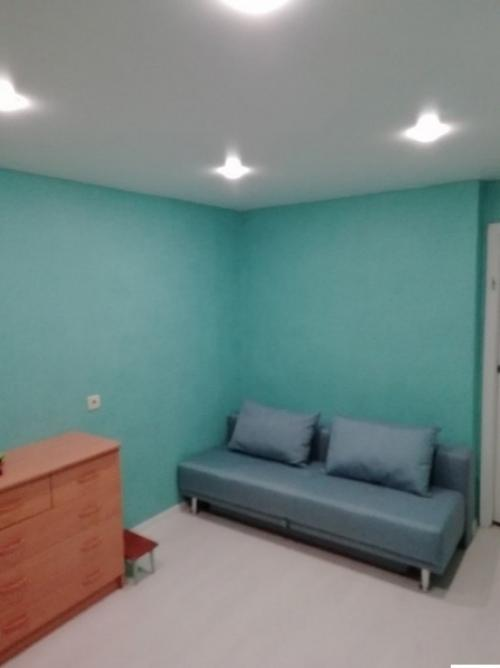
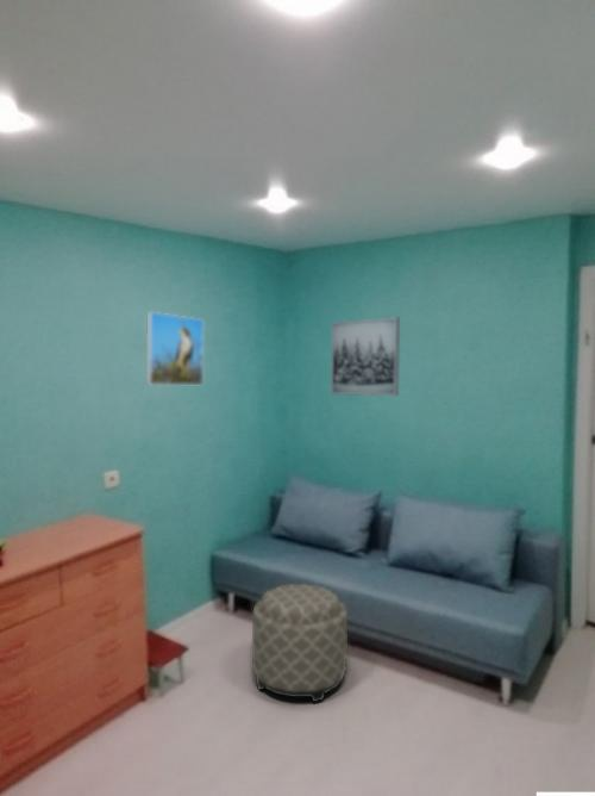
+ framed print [145,311,205,386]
+ ottoman [251,583,349,703]
+ wall art [330,316,401,397]
